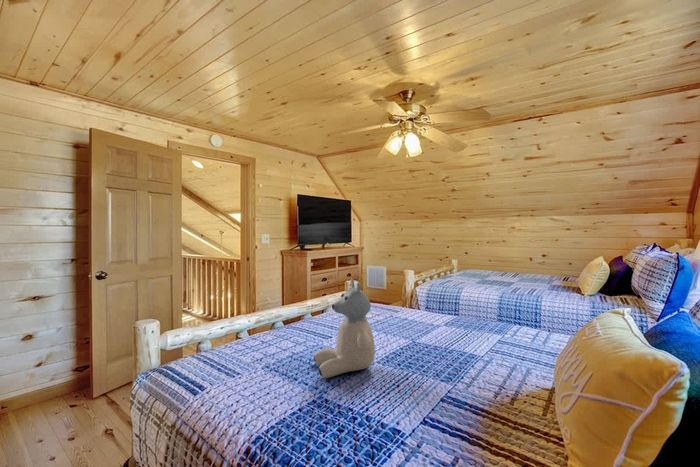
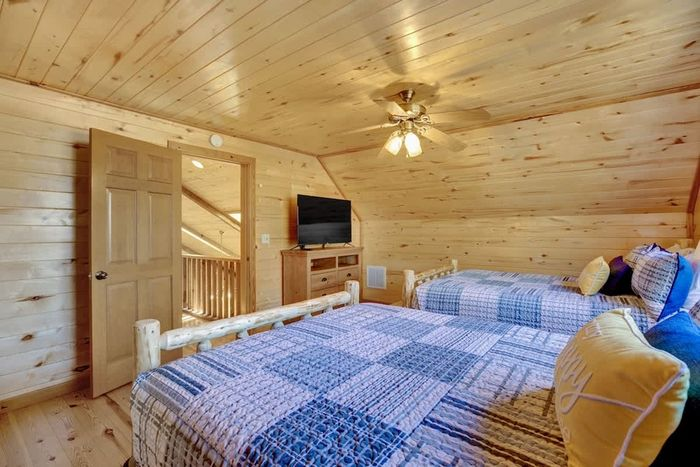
- stuffed bear [313,278,376,379]
